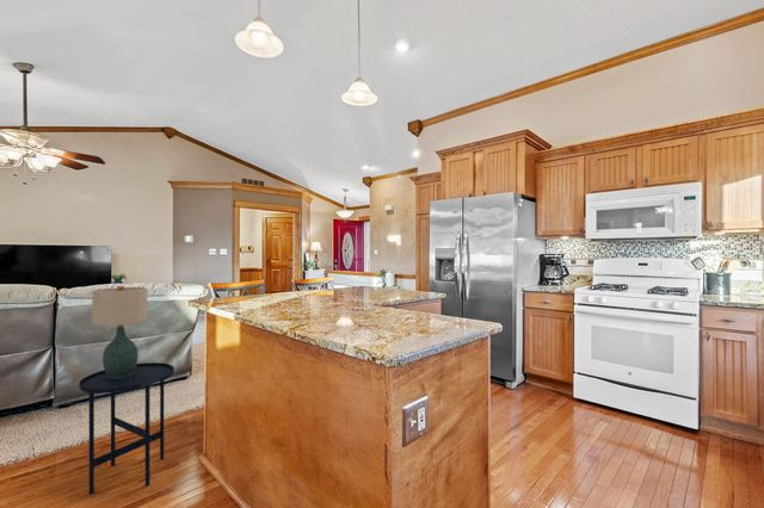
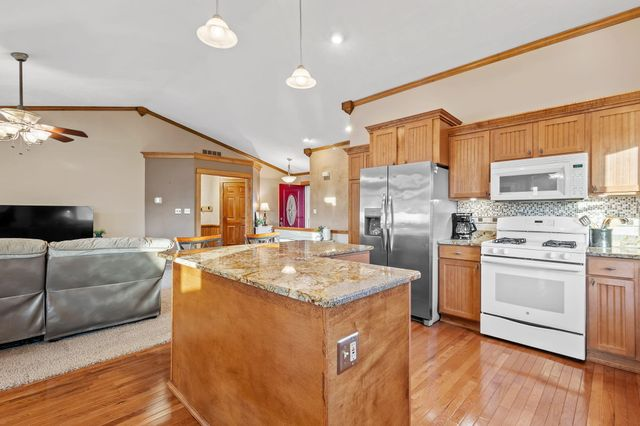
- side table [78,361,175,495]
- table lamp [91,285,148,379]
